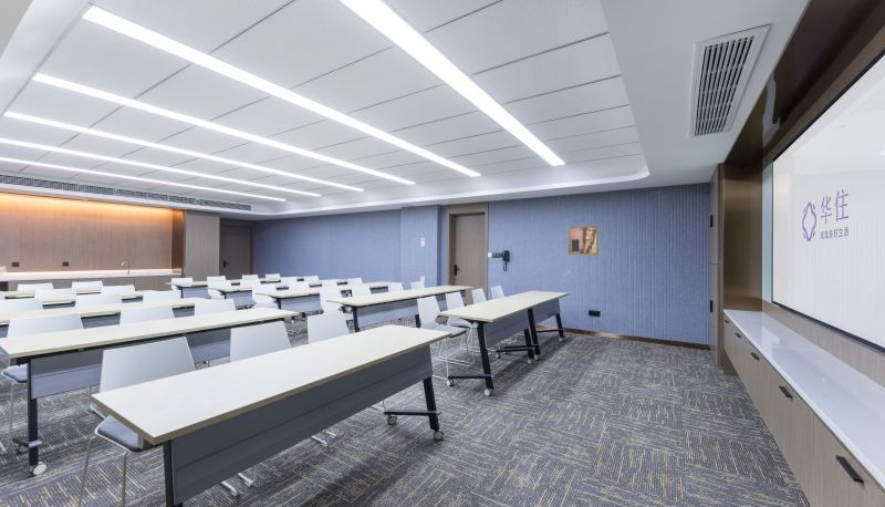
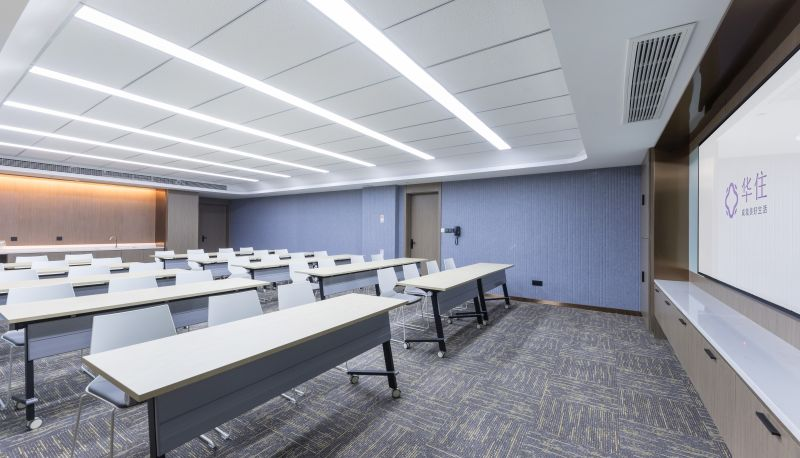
- wall art [568,225,600,256]
